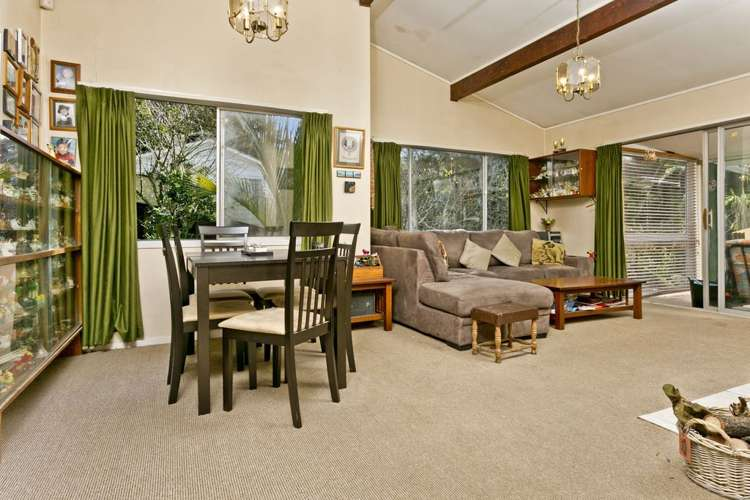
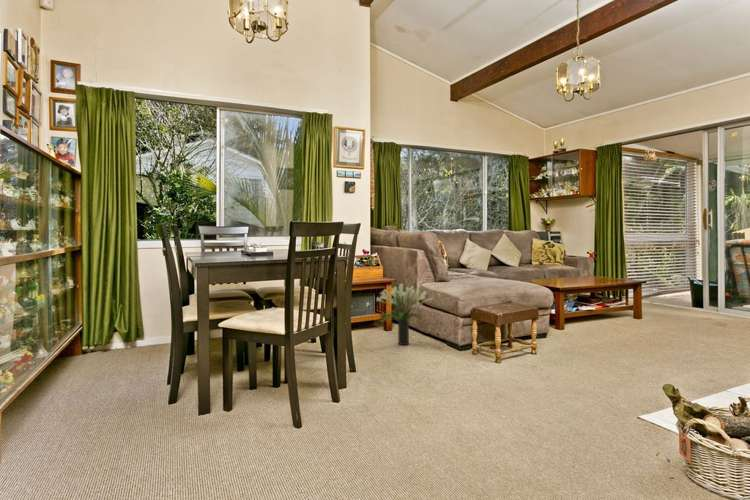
+ potted plant [375,283,434,346]
